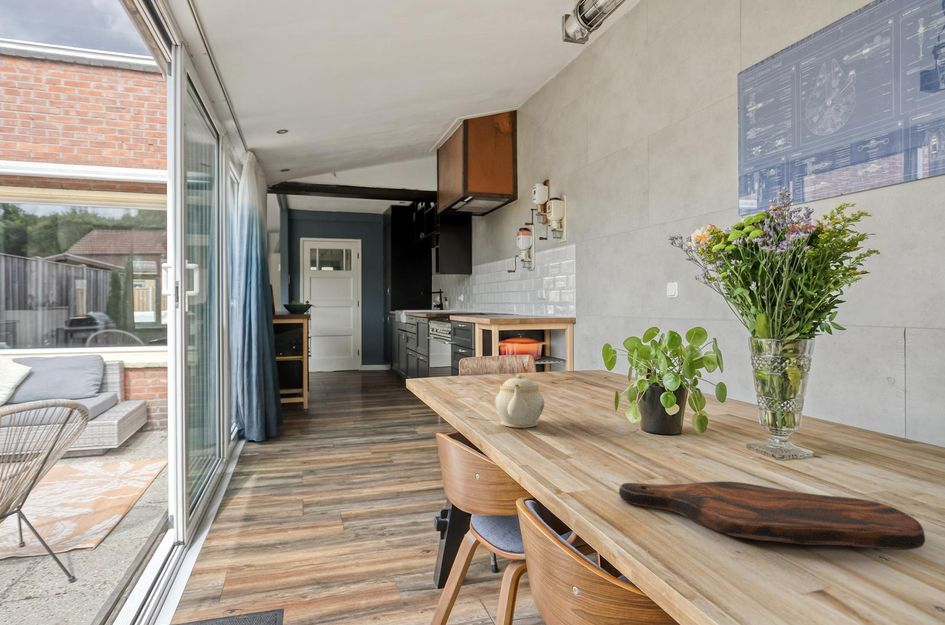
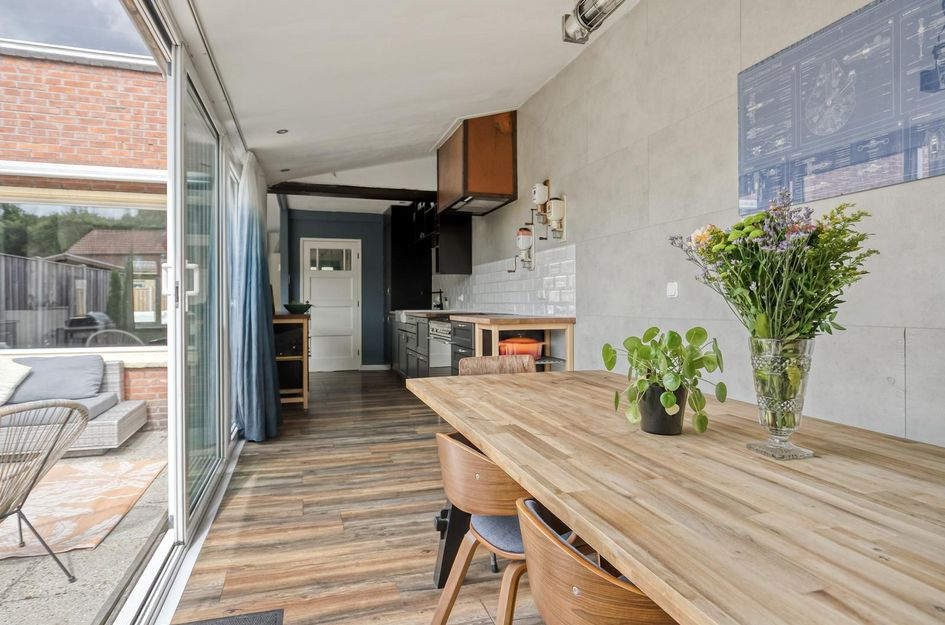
- cutting board [618,480,926,551]
- teapot [494,373,545,429]
